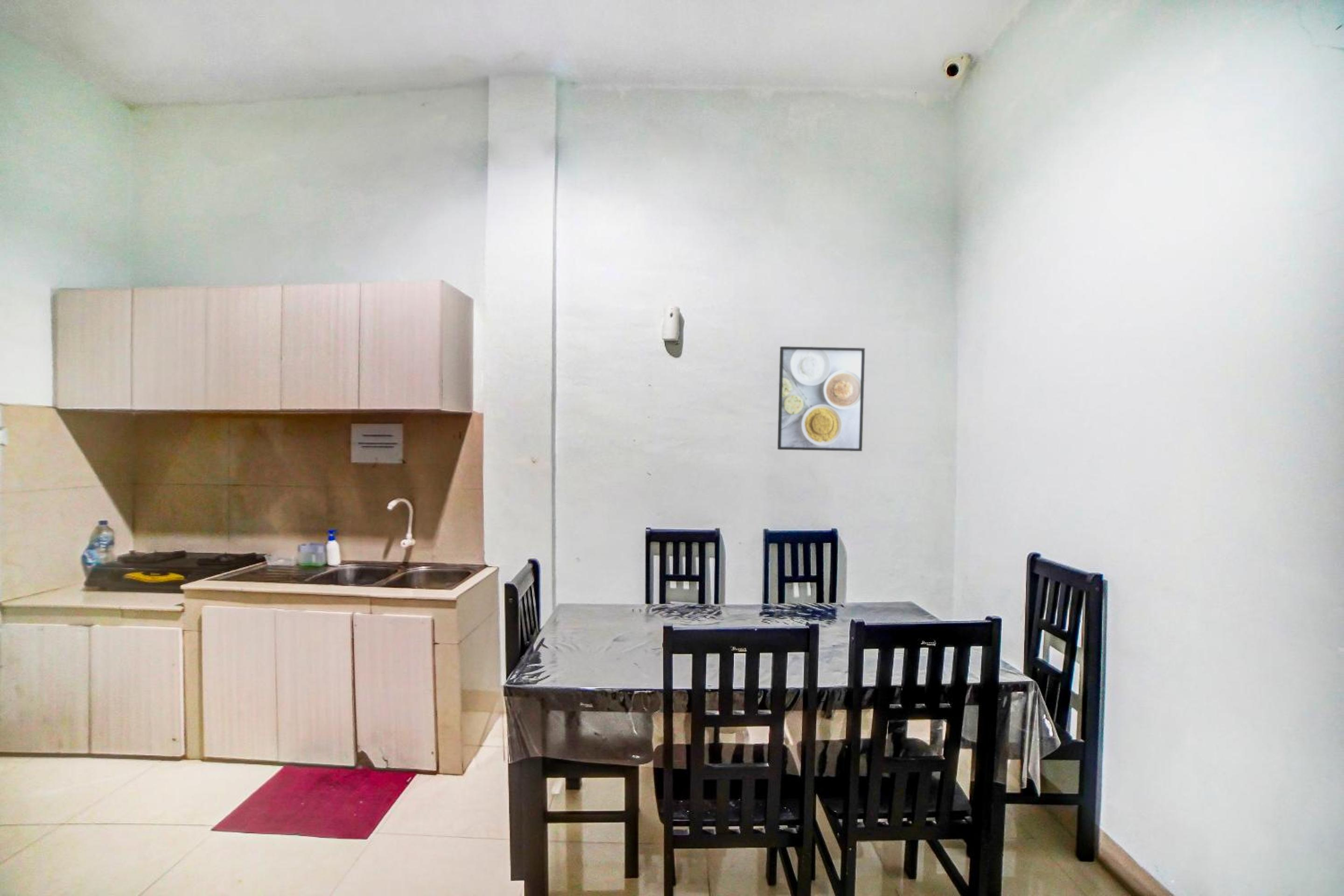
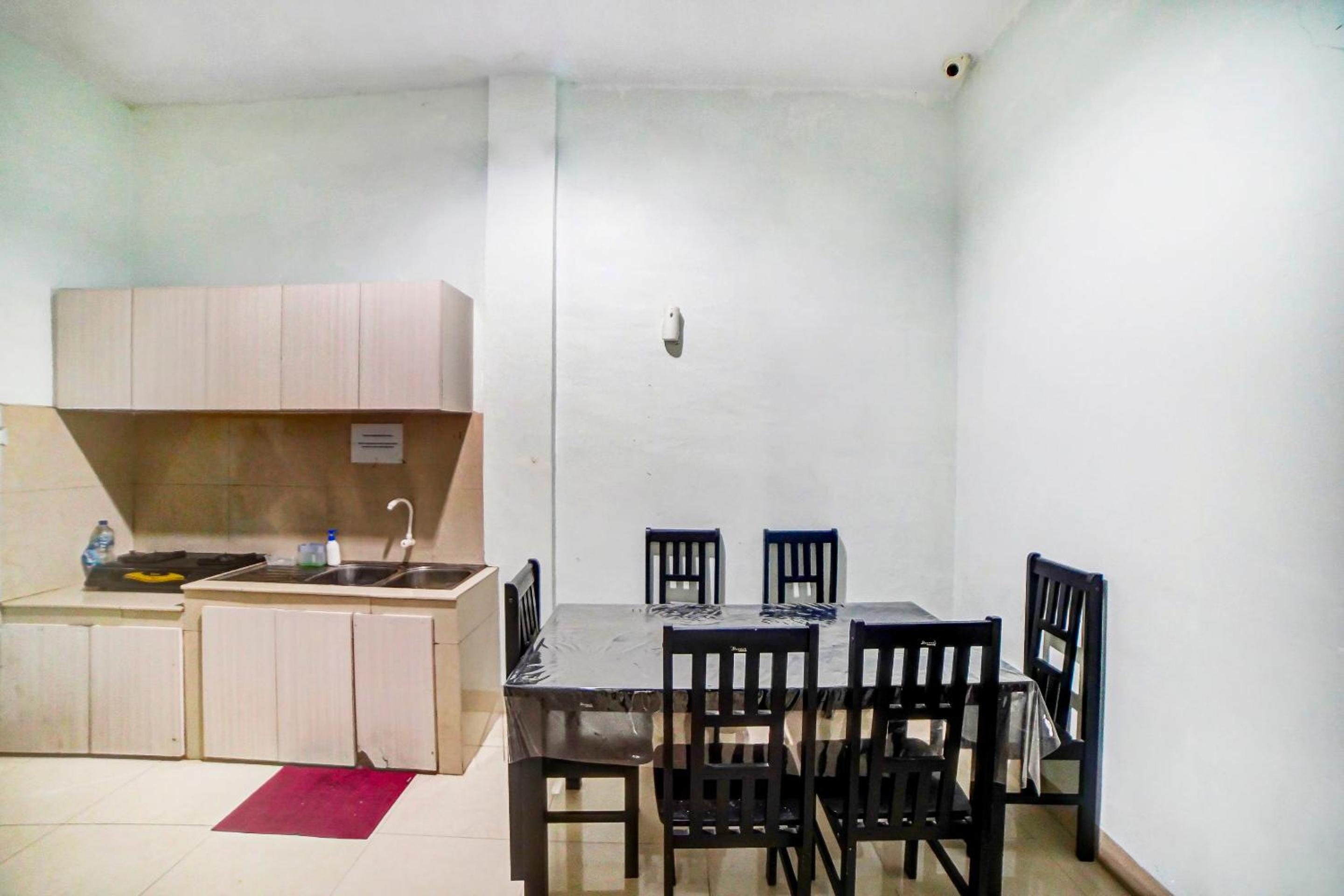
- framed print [777,346,865,452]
